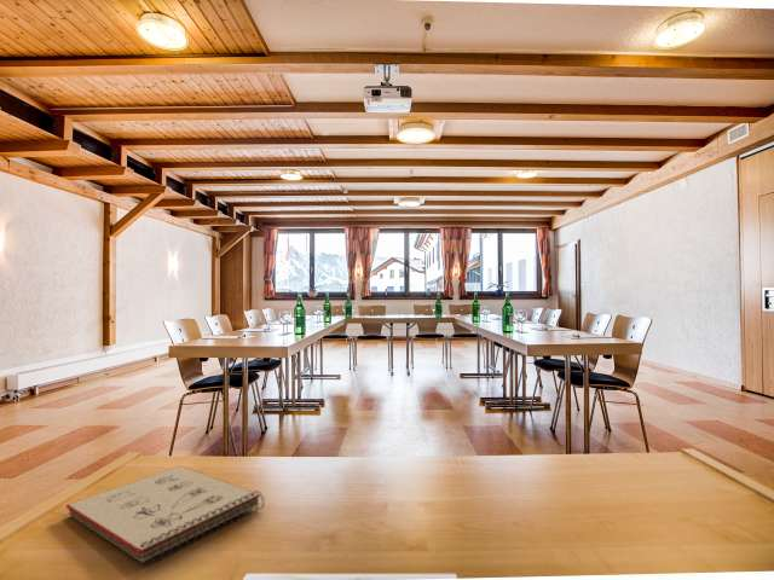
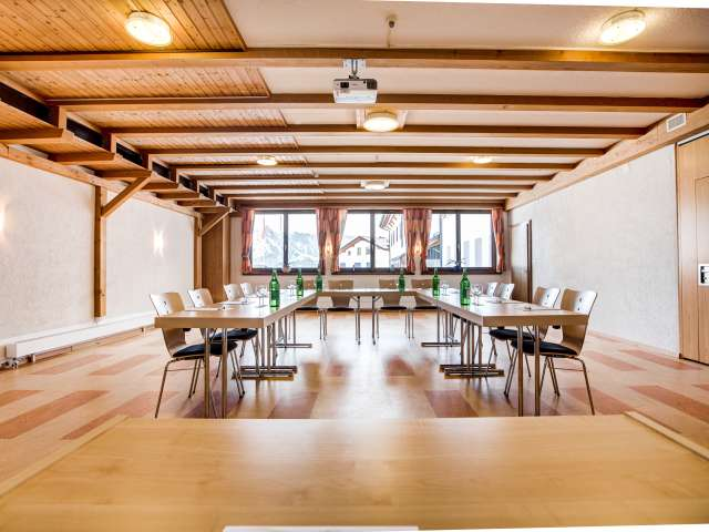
- notepad [65,465,266,568]
